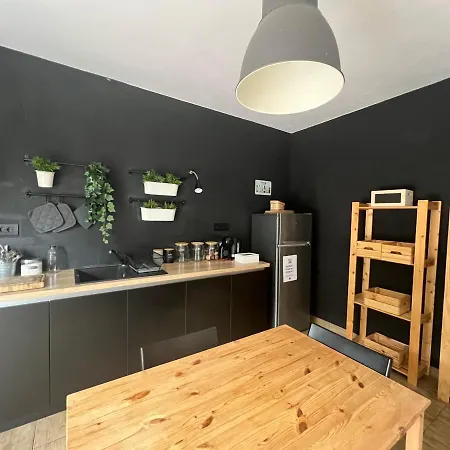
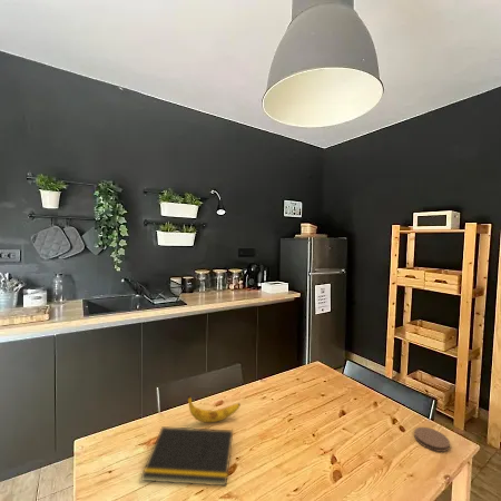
+ coaster [413,426,451,453]
+ banana [187,395,242,423]
+ notepad [140,425,234,487]
